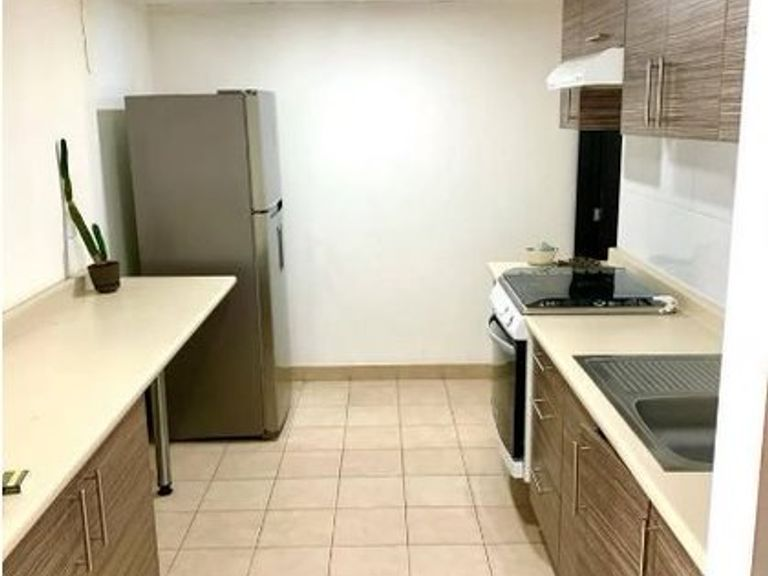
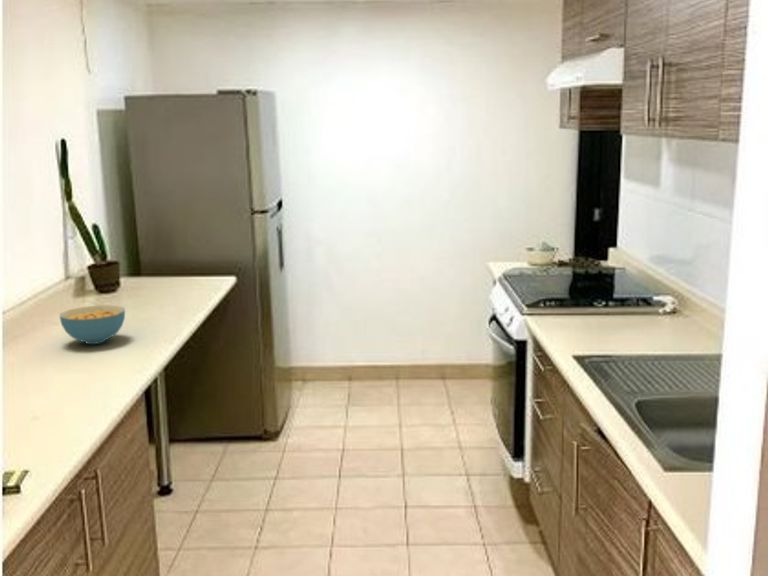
+ cereal bowl [59,304,126,345]
